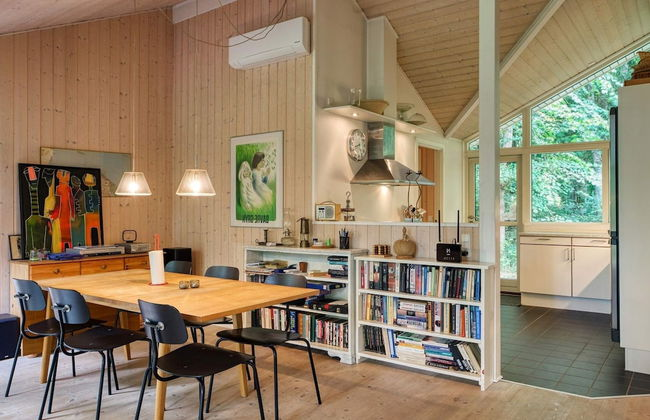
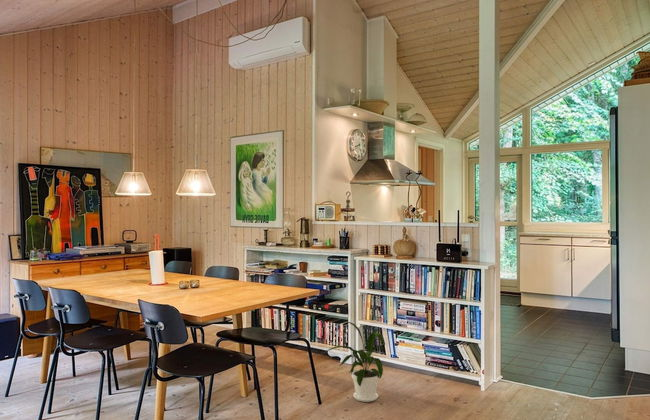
+ house plant [324,320,386,403]
